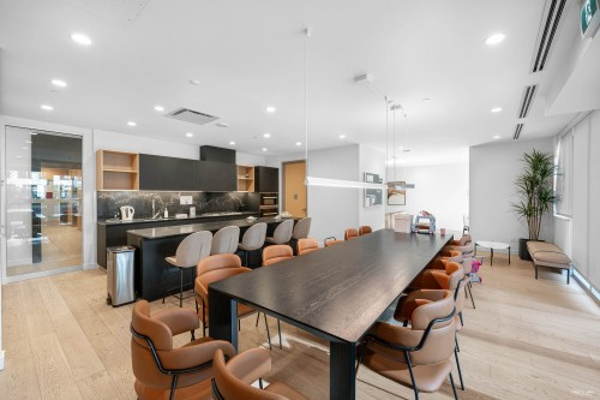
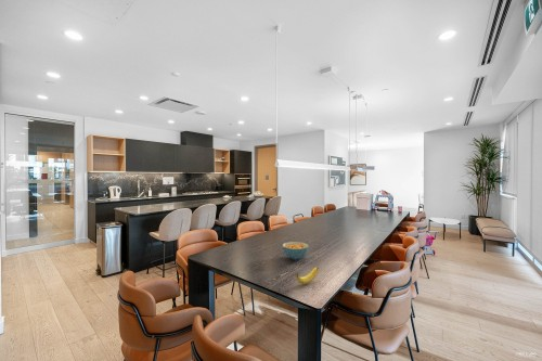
+ banana [295,266,320,285]
+ cereal bowl [282,241,310,260]
